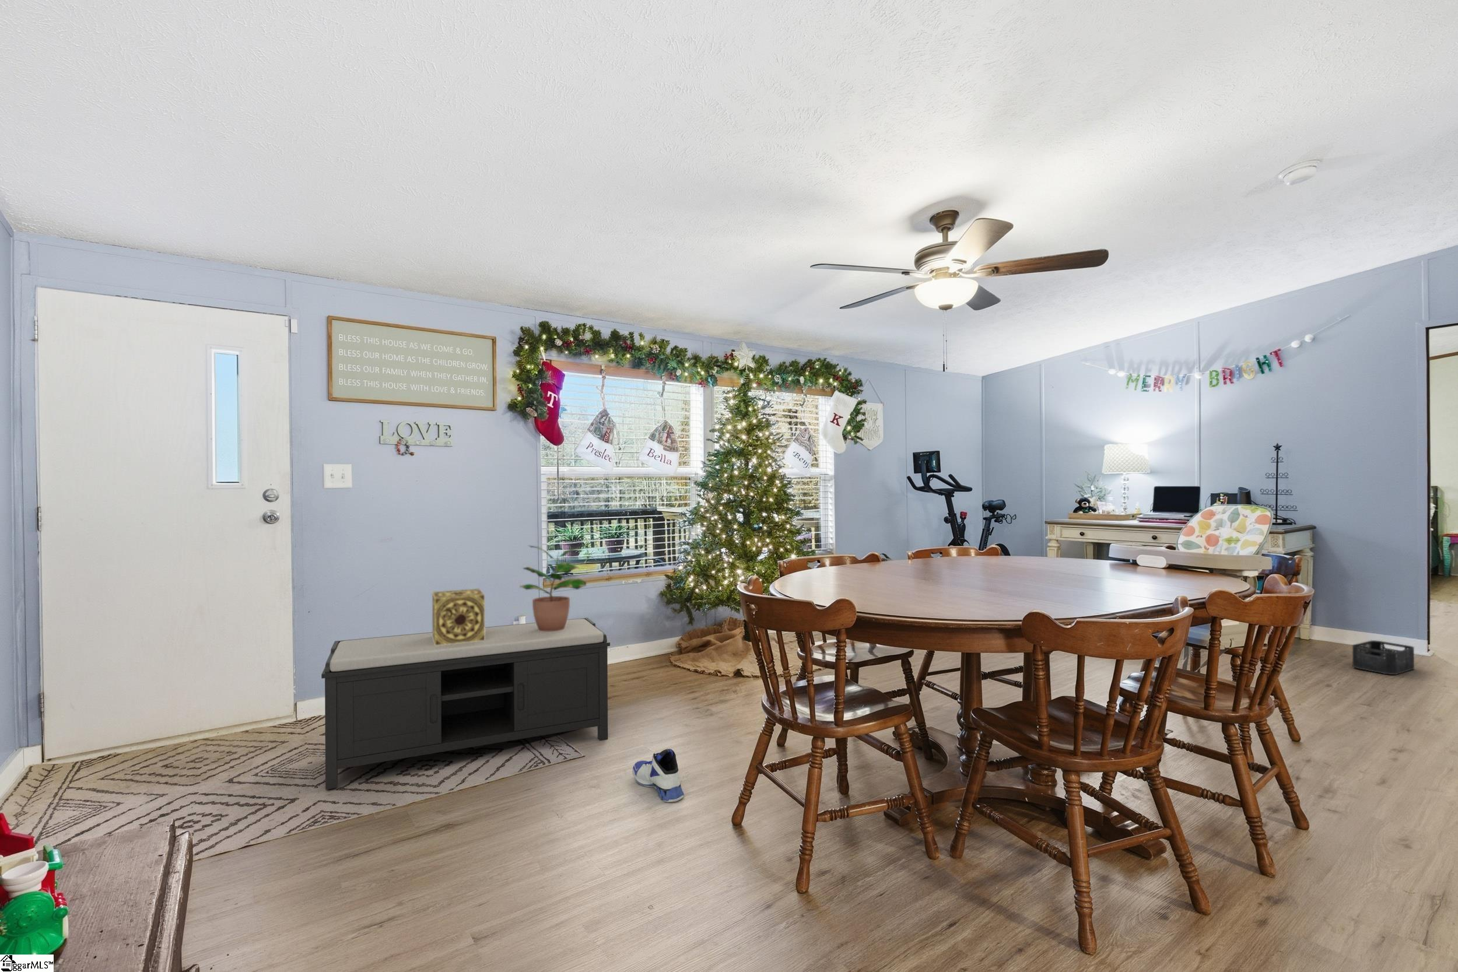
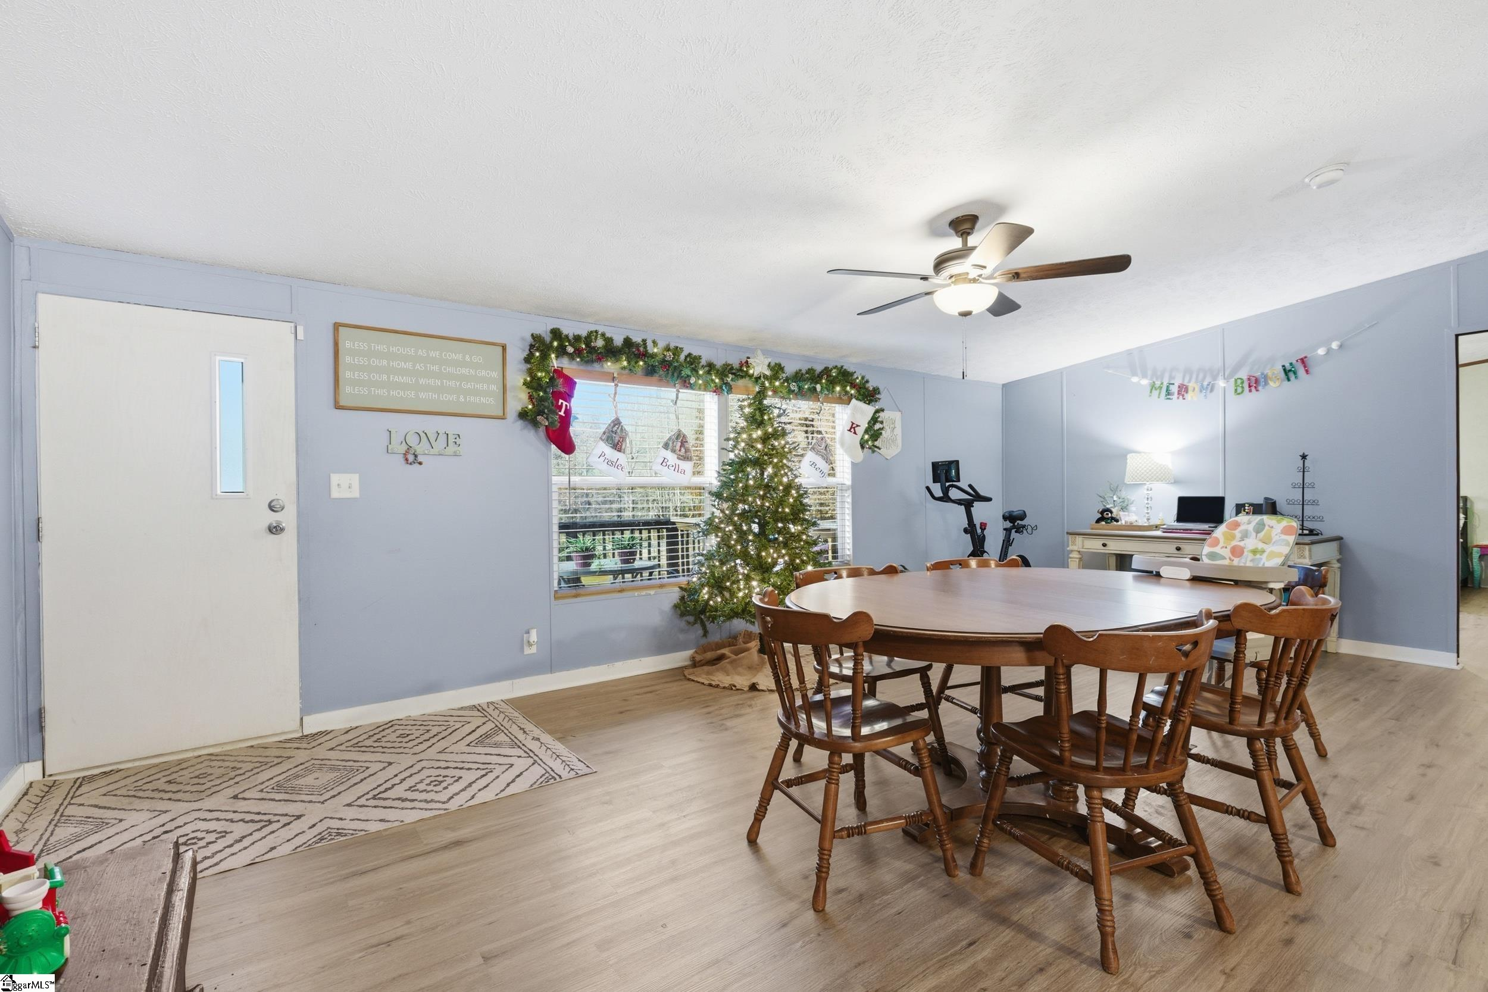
- decorative box [432,588,485,645]
- sneaker [631,749,685,803]
- storage bin [1352,640,1415,675]
- potted plant [519,545,587,631]
- bench [321,617,611,790]
